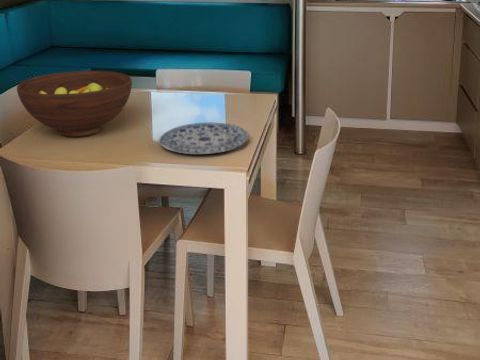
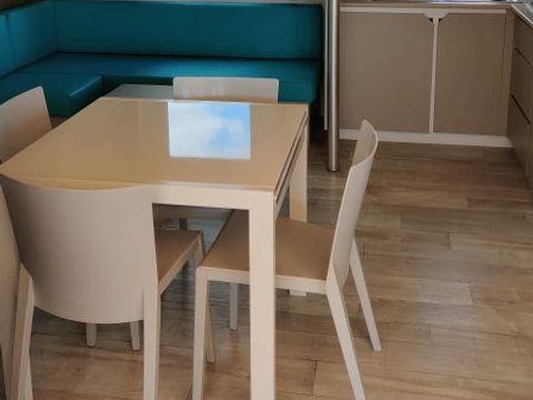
- fruit bowl [16,70,133,137]
- plate [158,122,250,155]
